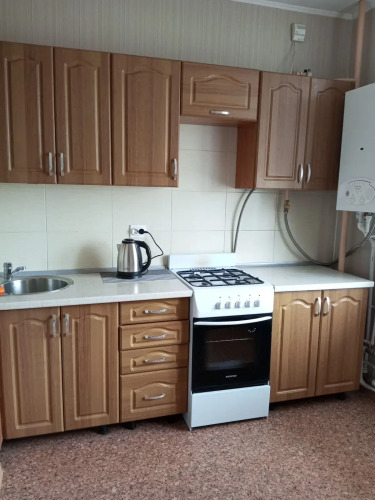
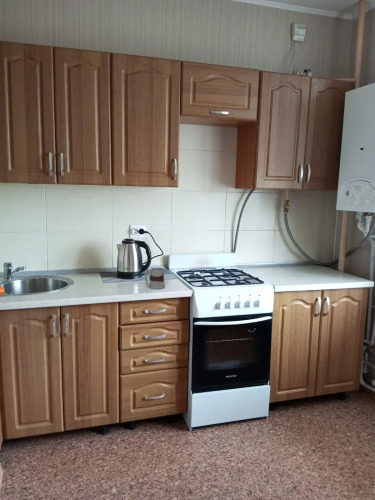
+ mug [144,267,166,290]
